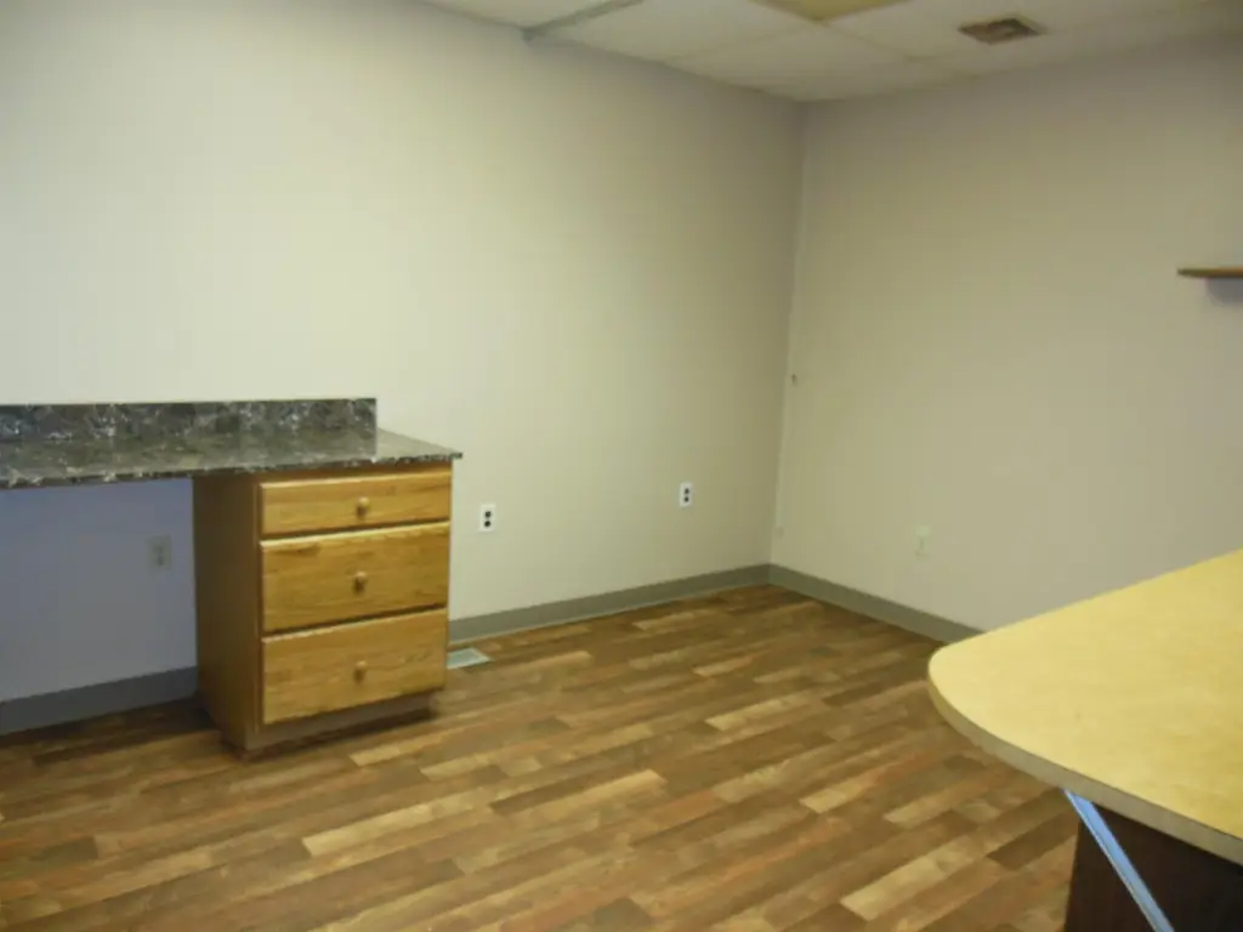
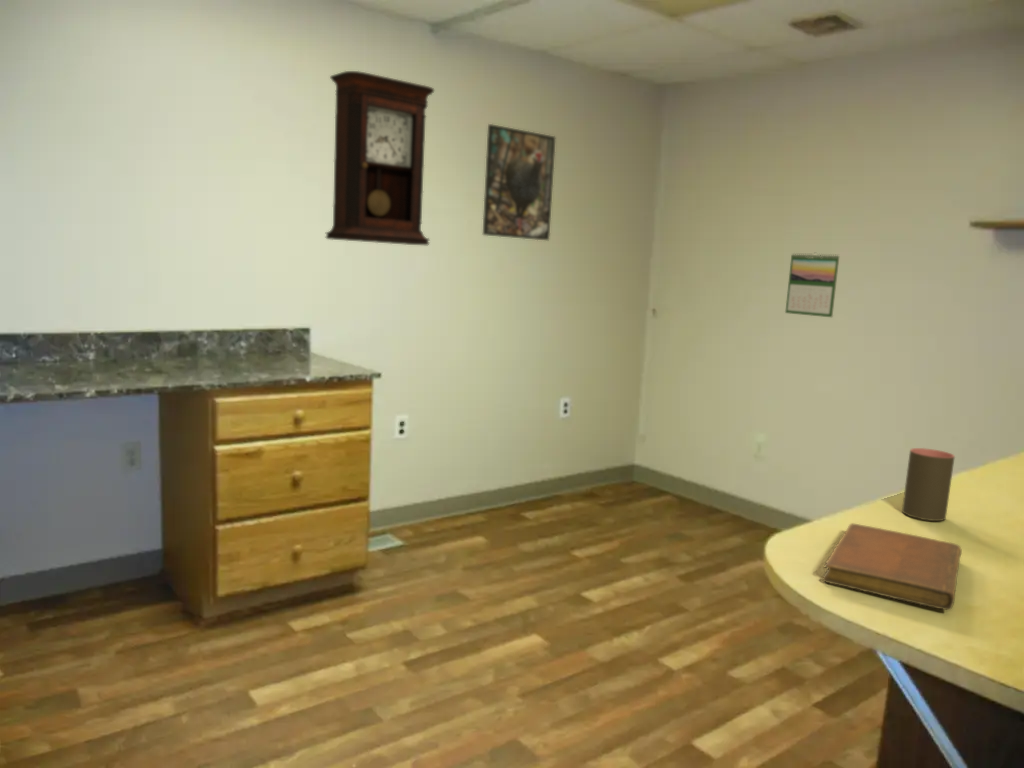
+ calendar [784,252,840,318]
+ pendulum clock [324,70,435,246]
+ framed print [482,123,557,241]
+ cup [901,447,956,522]
+ notebook [822,523,963,611]
